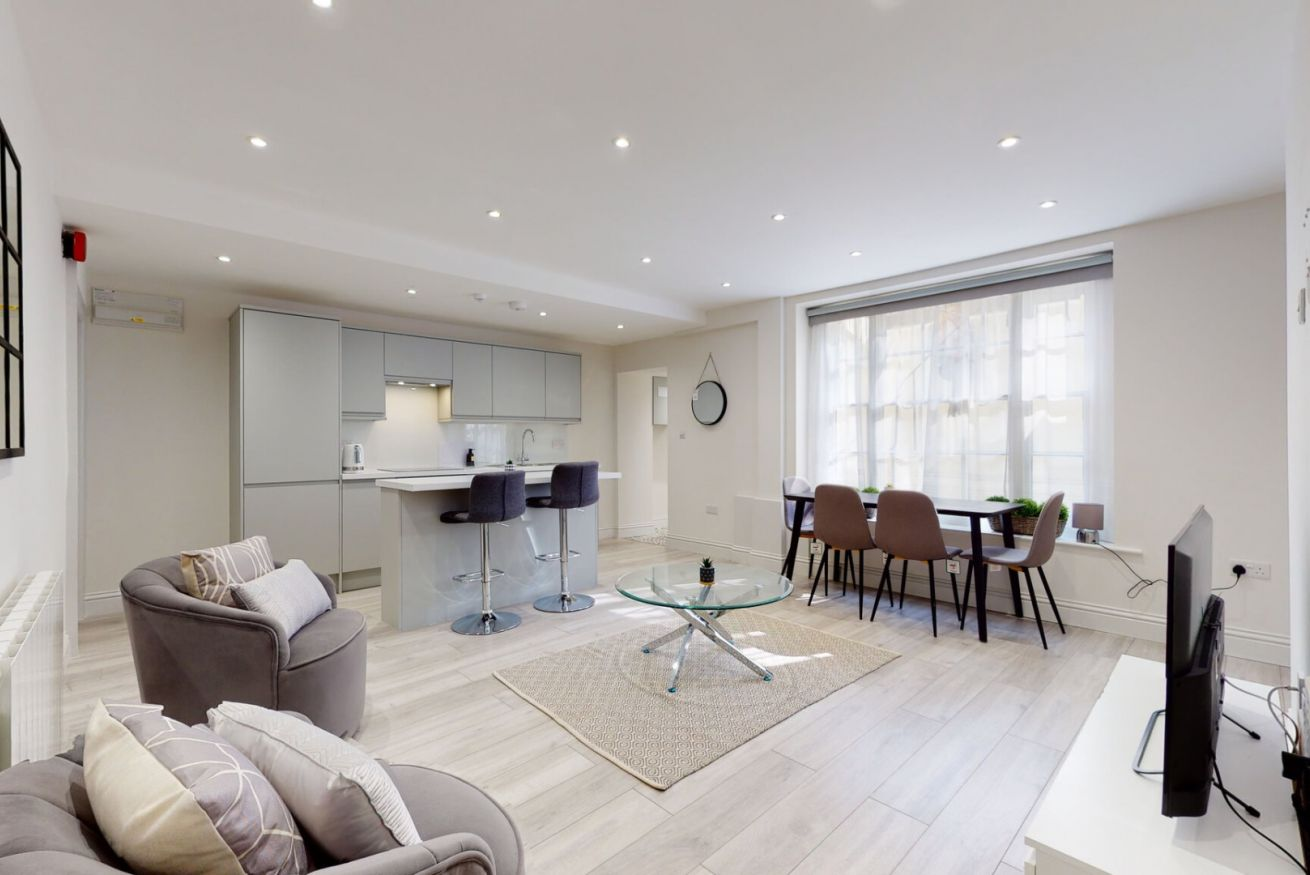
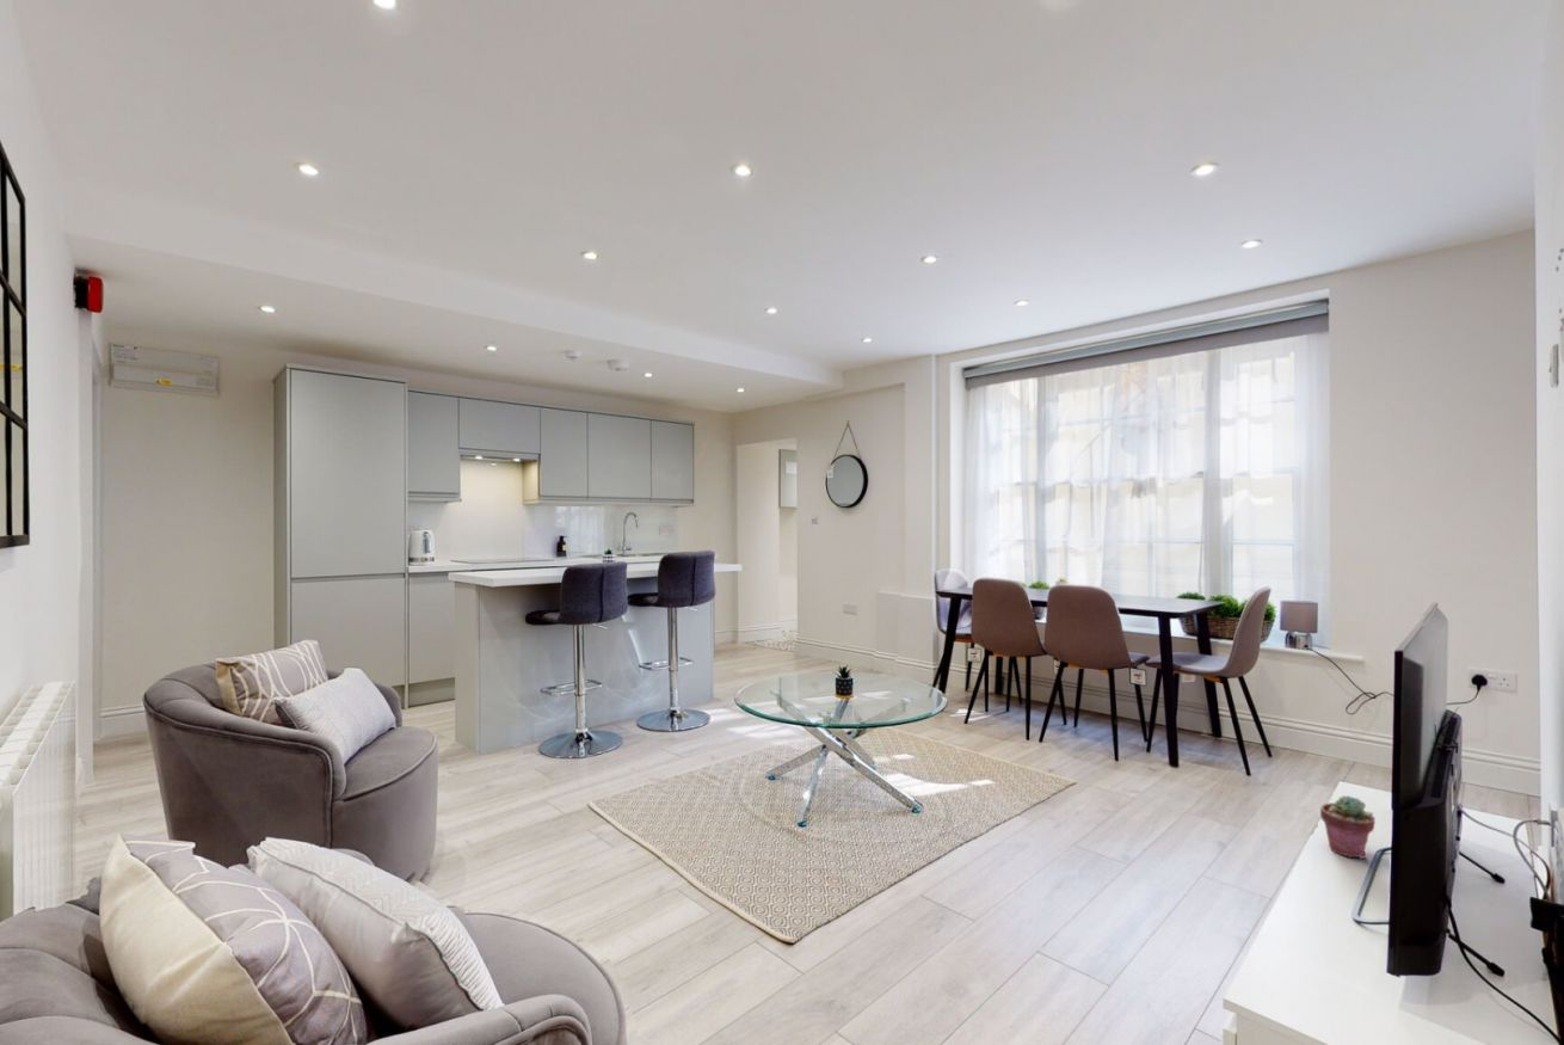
+ potted succulent [1319,794,1377,860]
